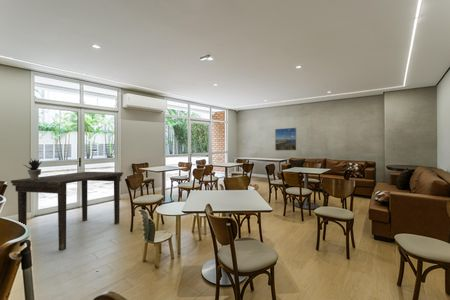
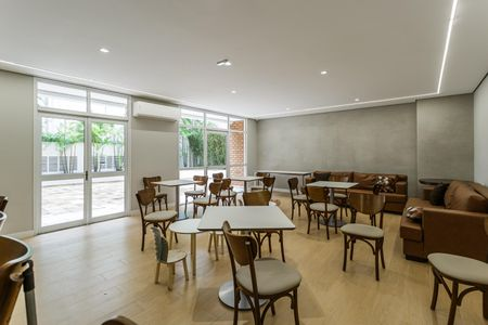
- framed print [274,127,298,151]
- dining table [10,171,124,252]
- potted plant [23,158,43,180]
